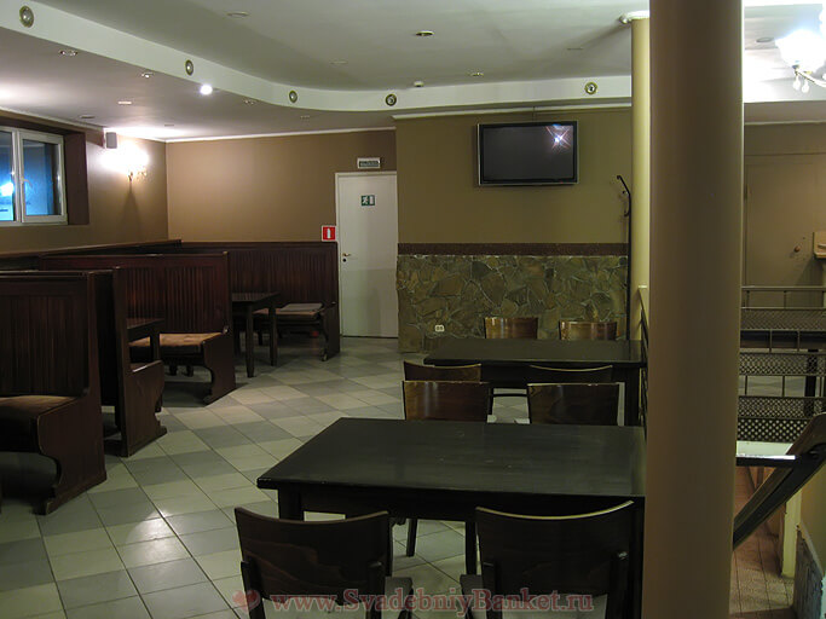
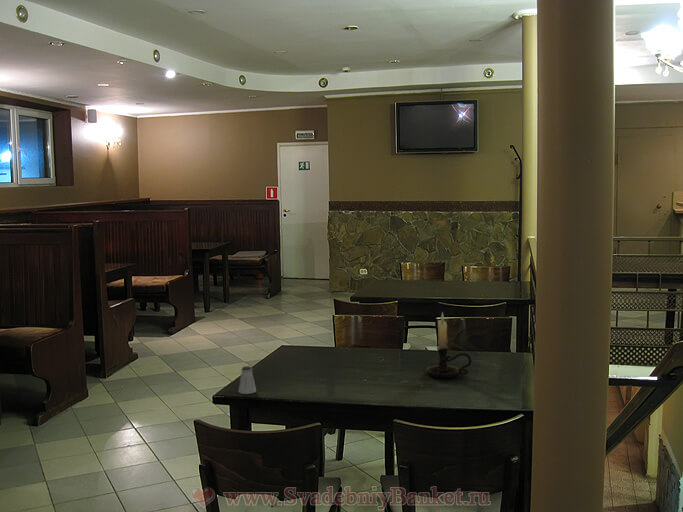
+ saltshaker [238,365,257,395]
+ candle holder [425,311,472,379]
